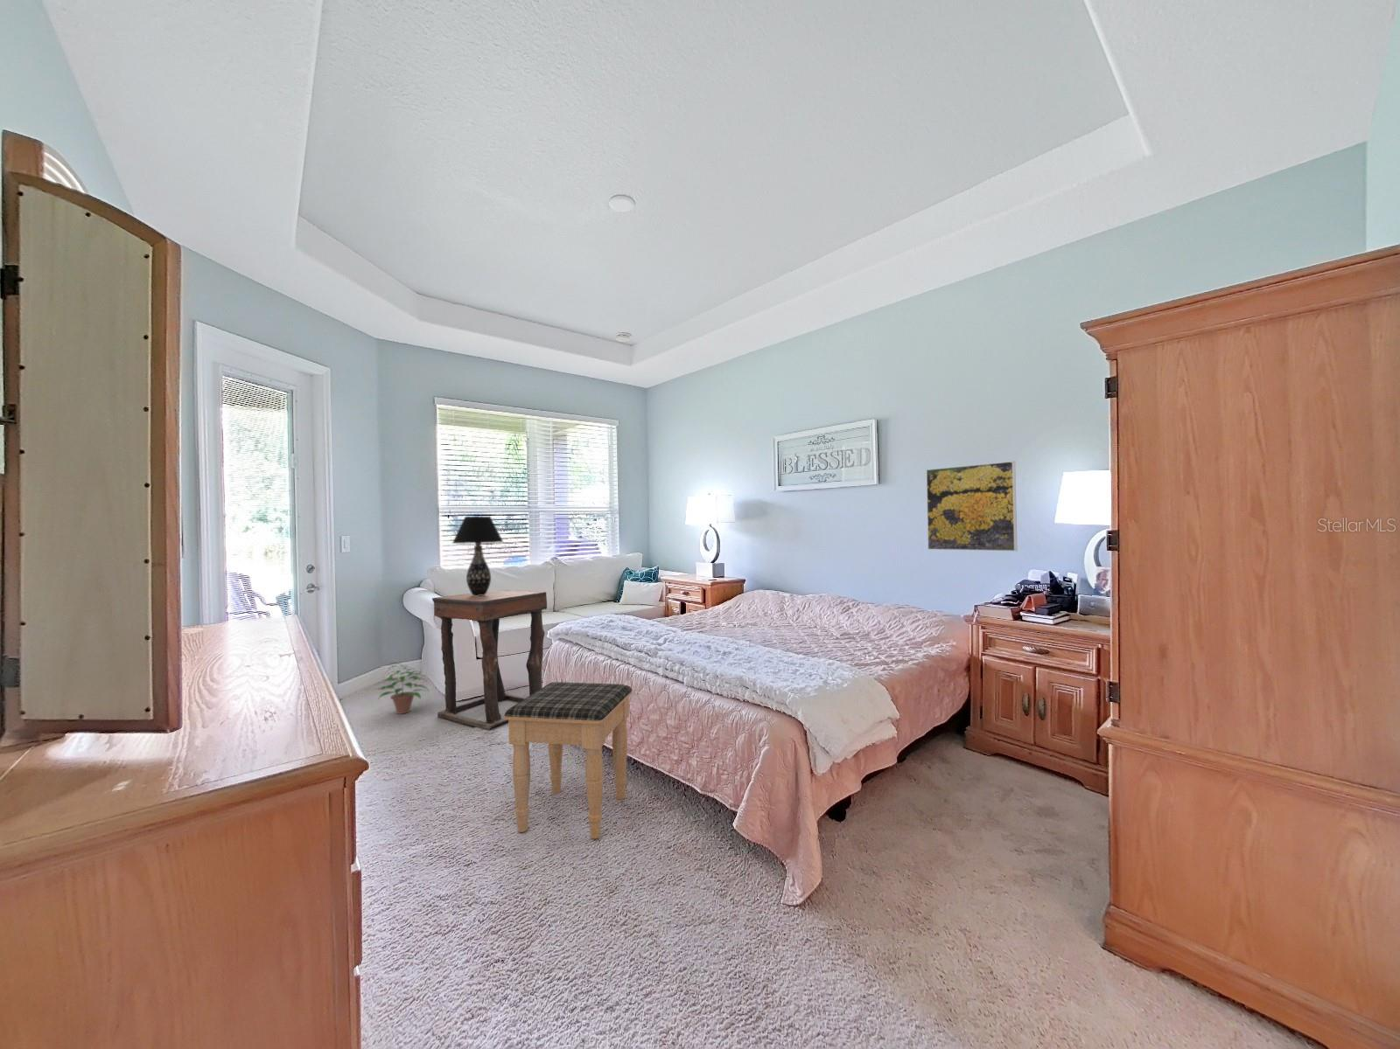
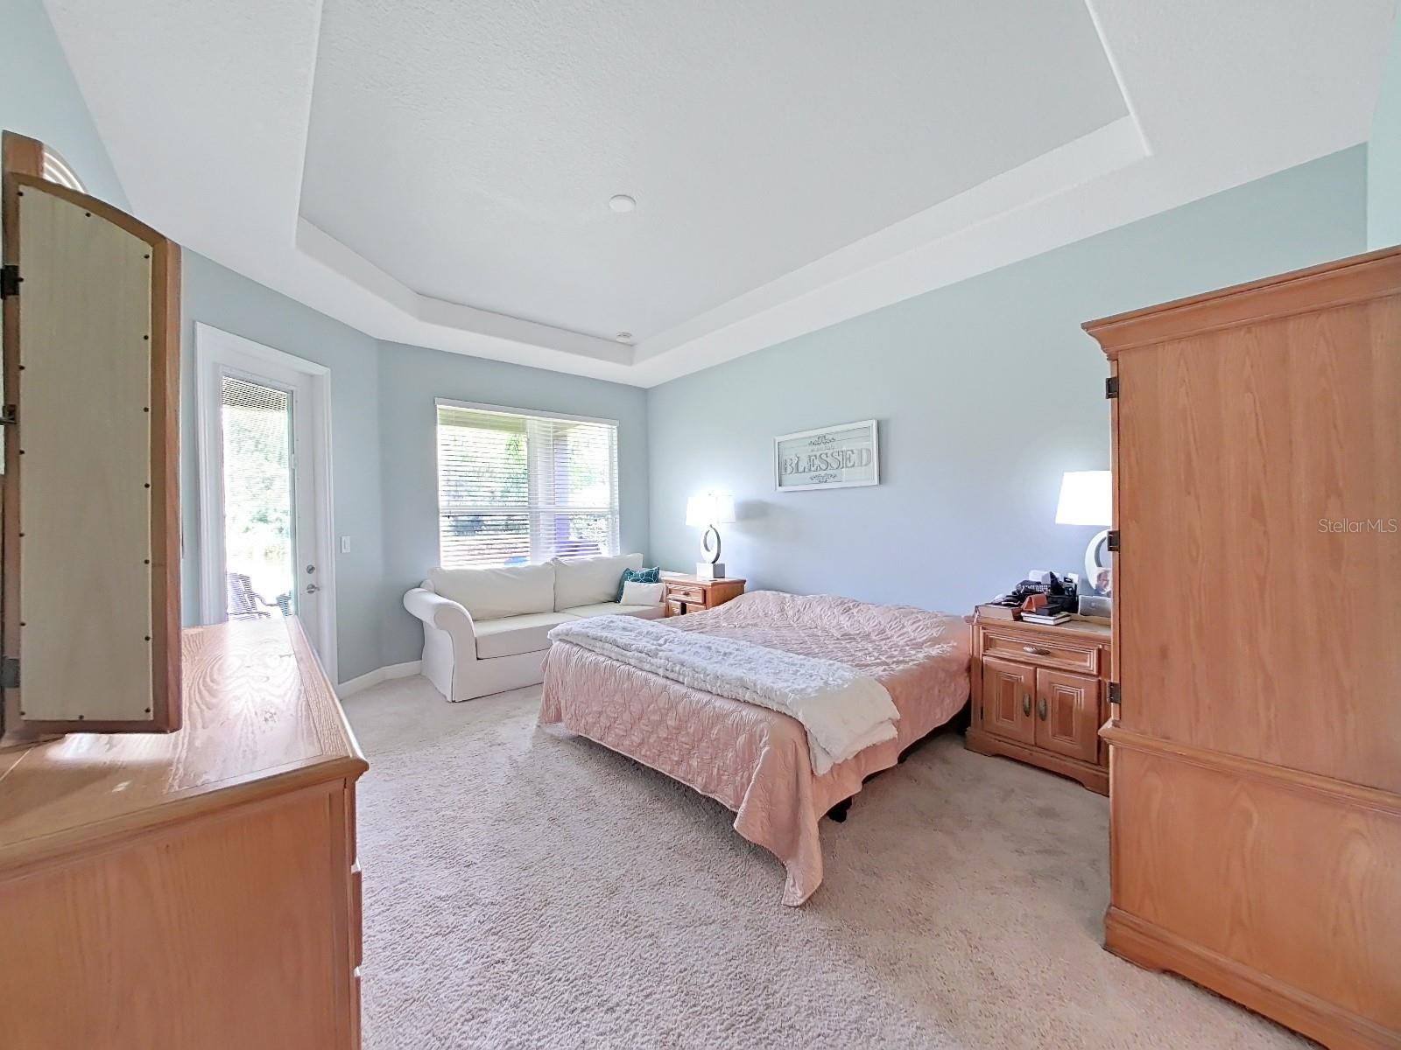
- table lamp [452,516,504,596]
- potted plant [376,662,430,715]
- side table [431,590,548,731]
- footstool [503,681,634,840]
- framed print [925,459,1017,552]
